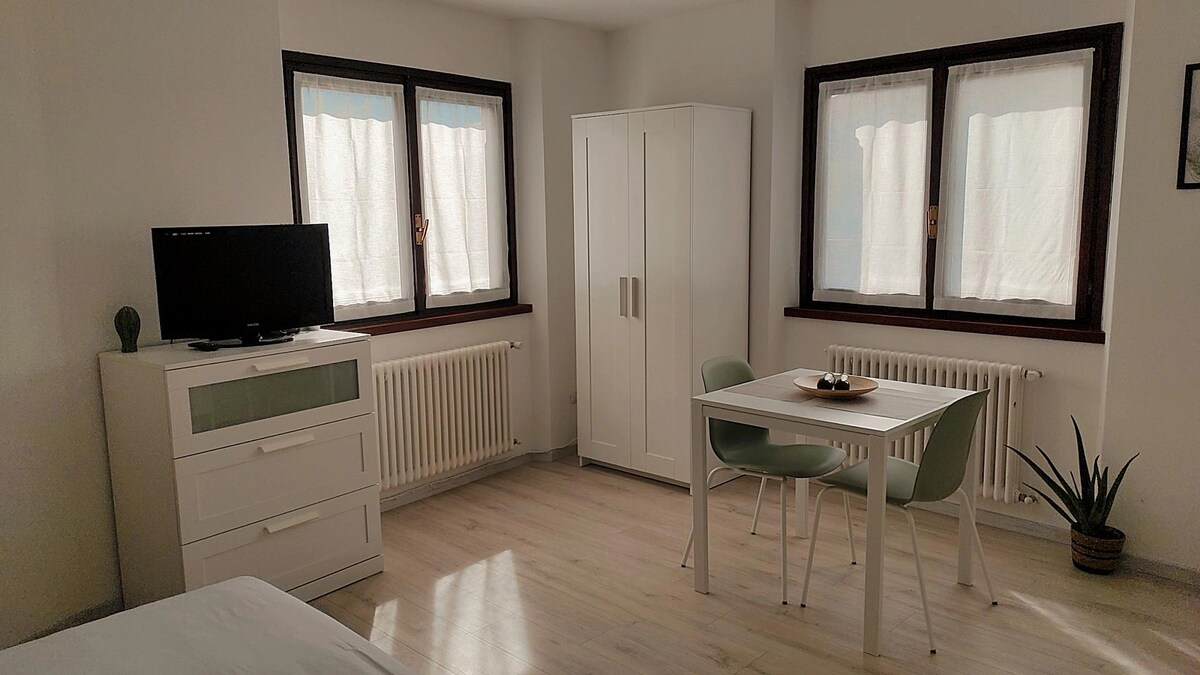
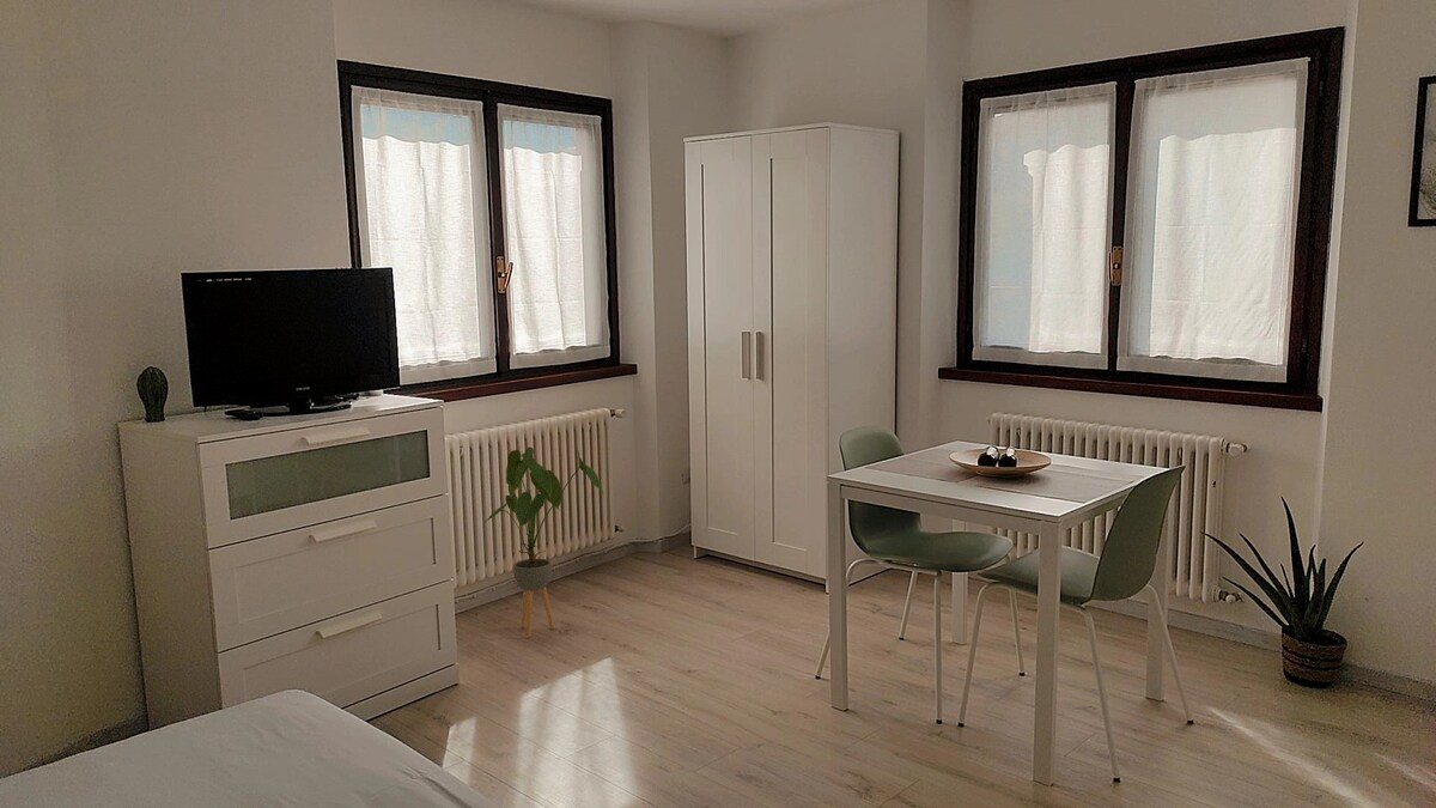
+ house plant [485,446,604,638]
